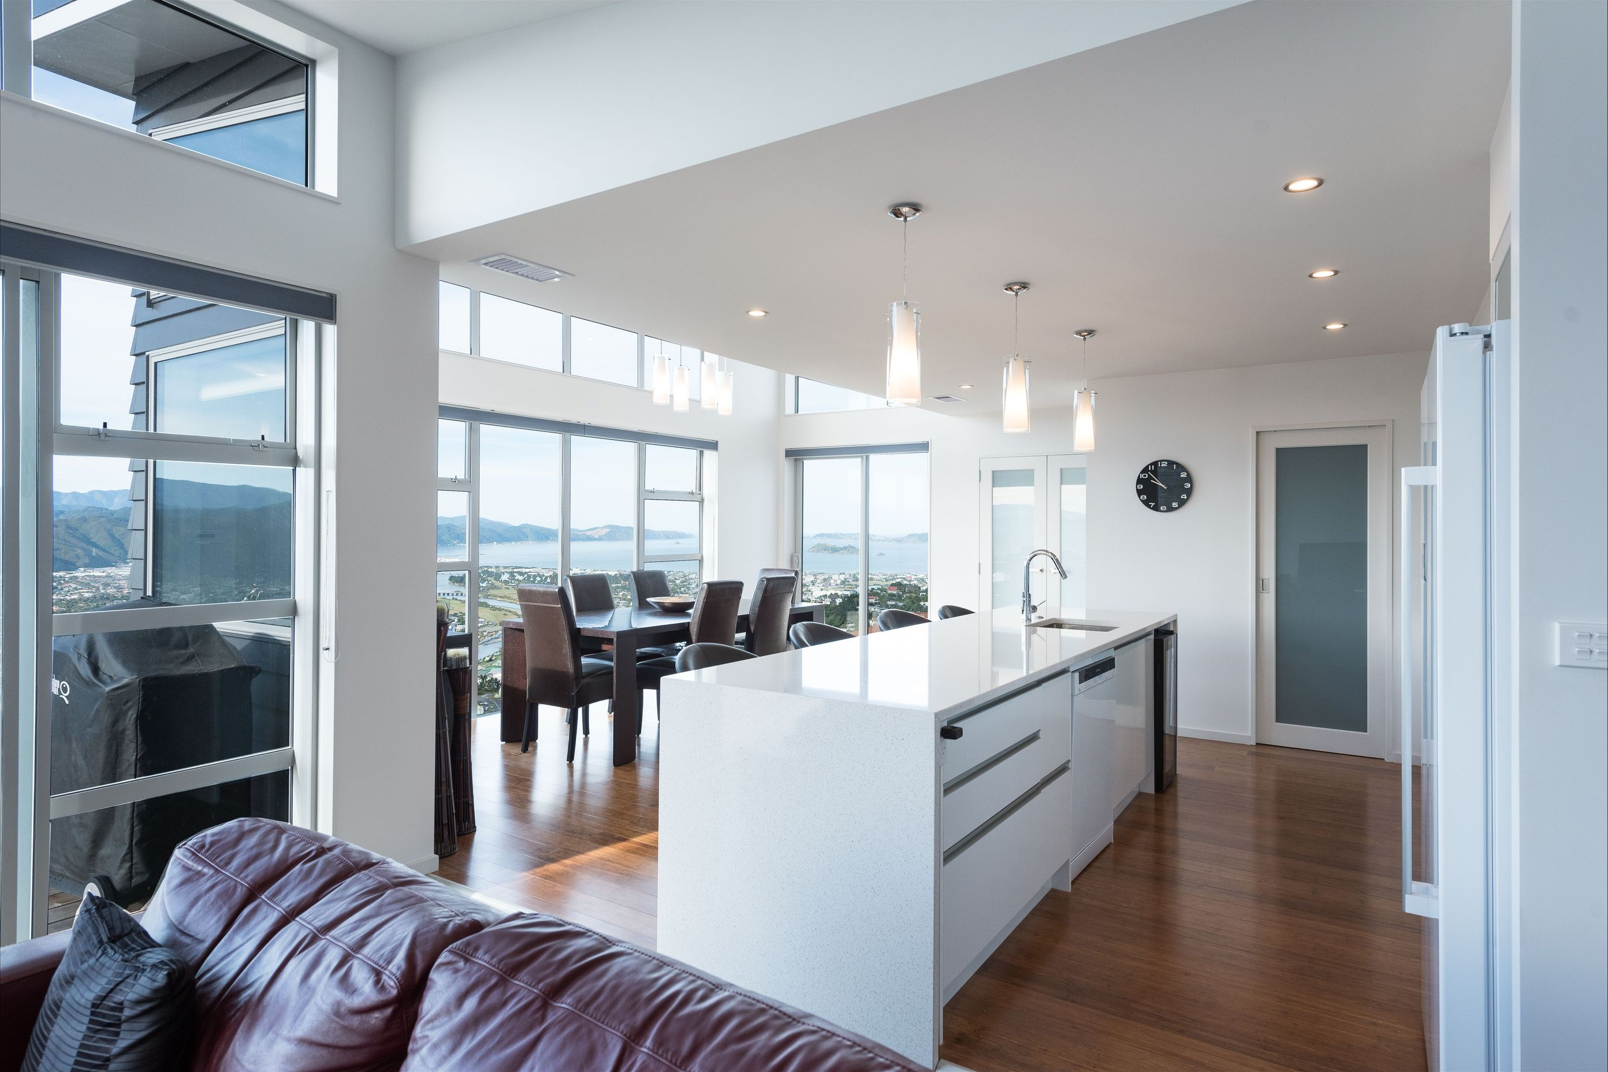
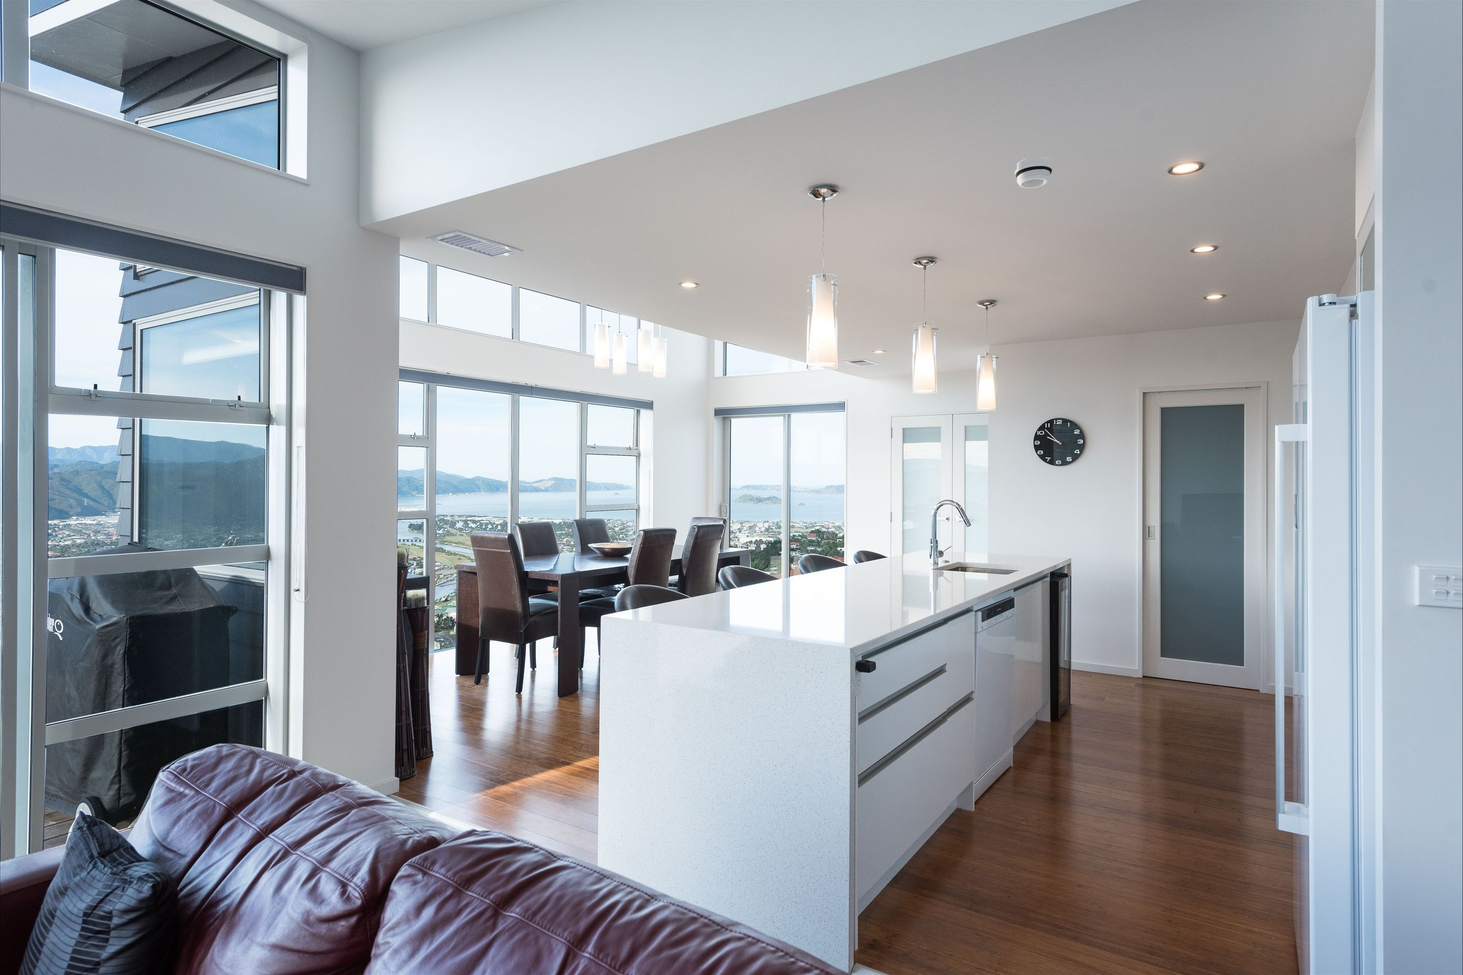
+ smoke detector [1015,156,1053,188]
